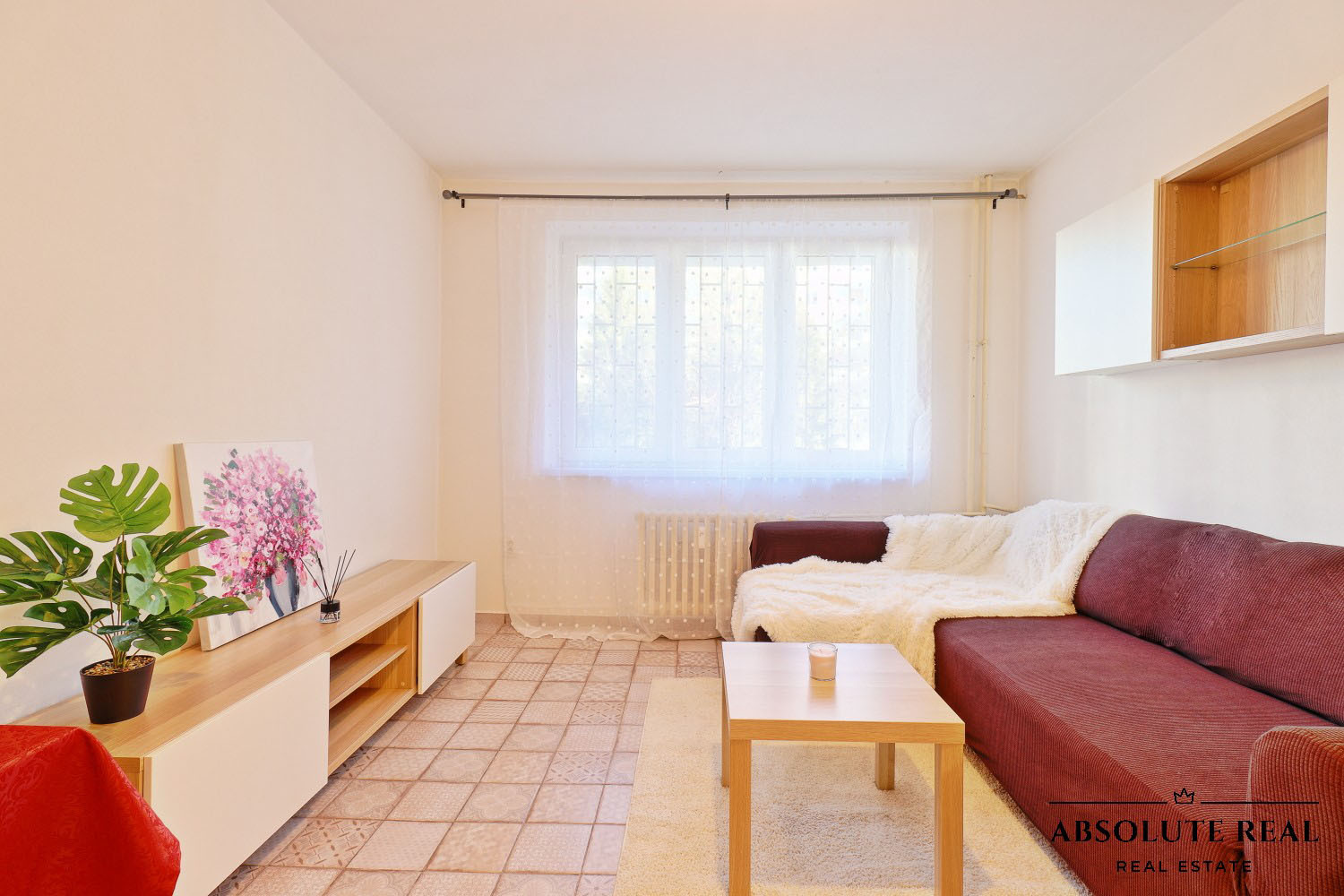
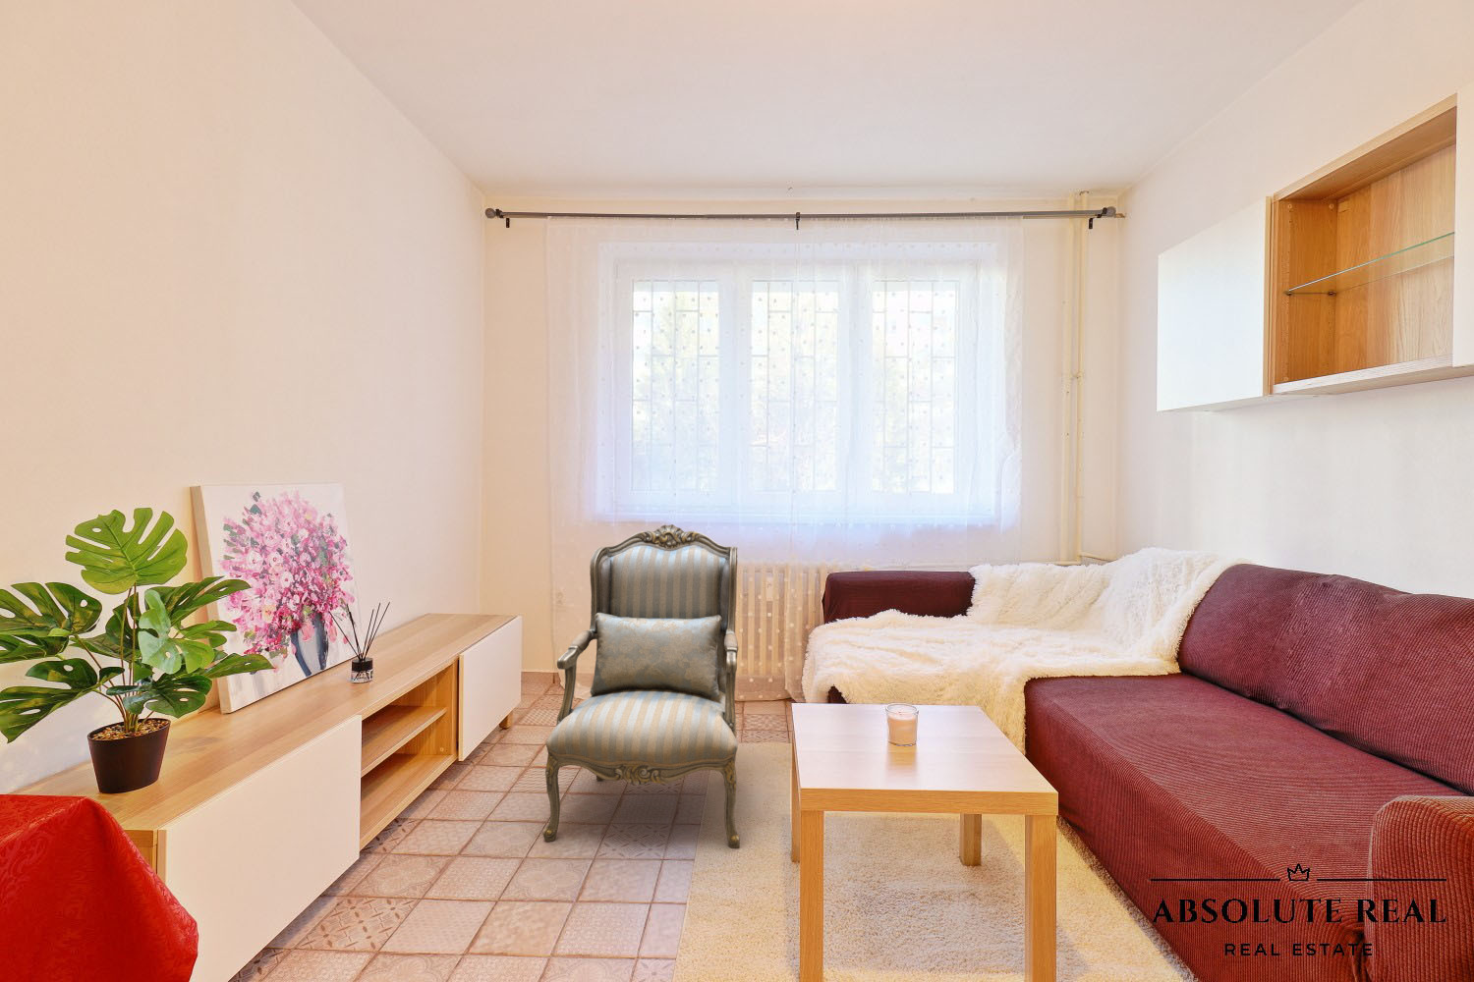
+ armchair [543,524,741,849]
